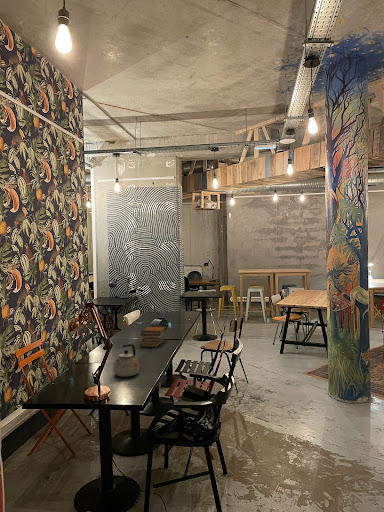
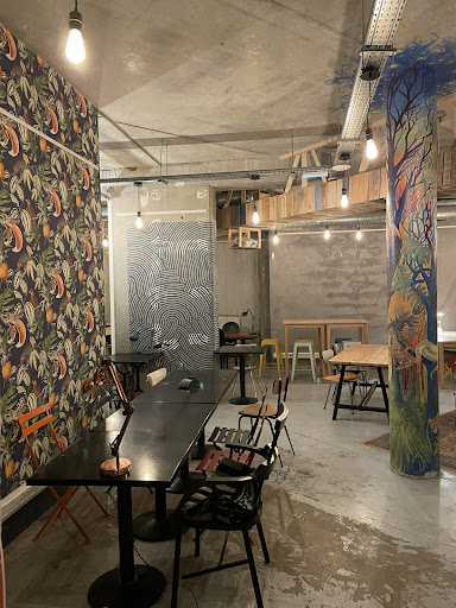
- kettle [113,343,140,378]
- book stack [140,325,166,348]
